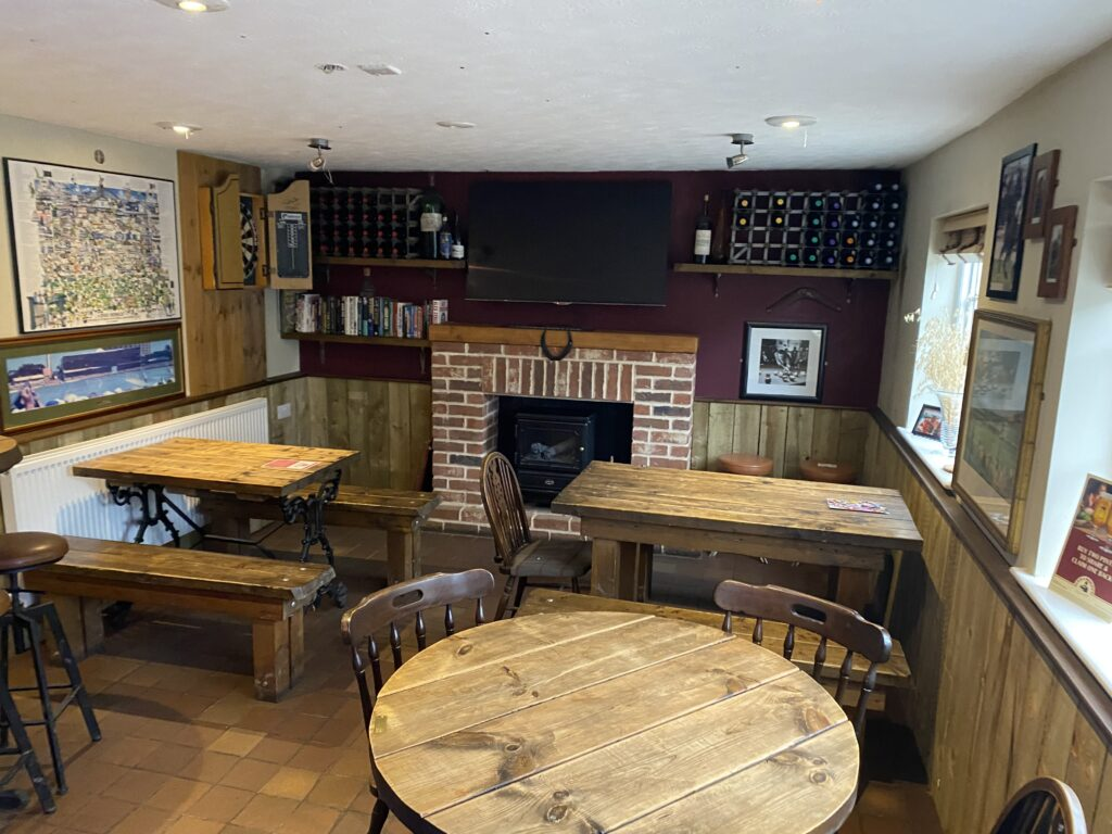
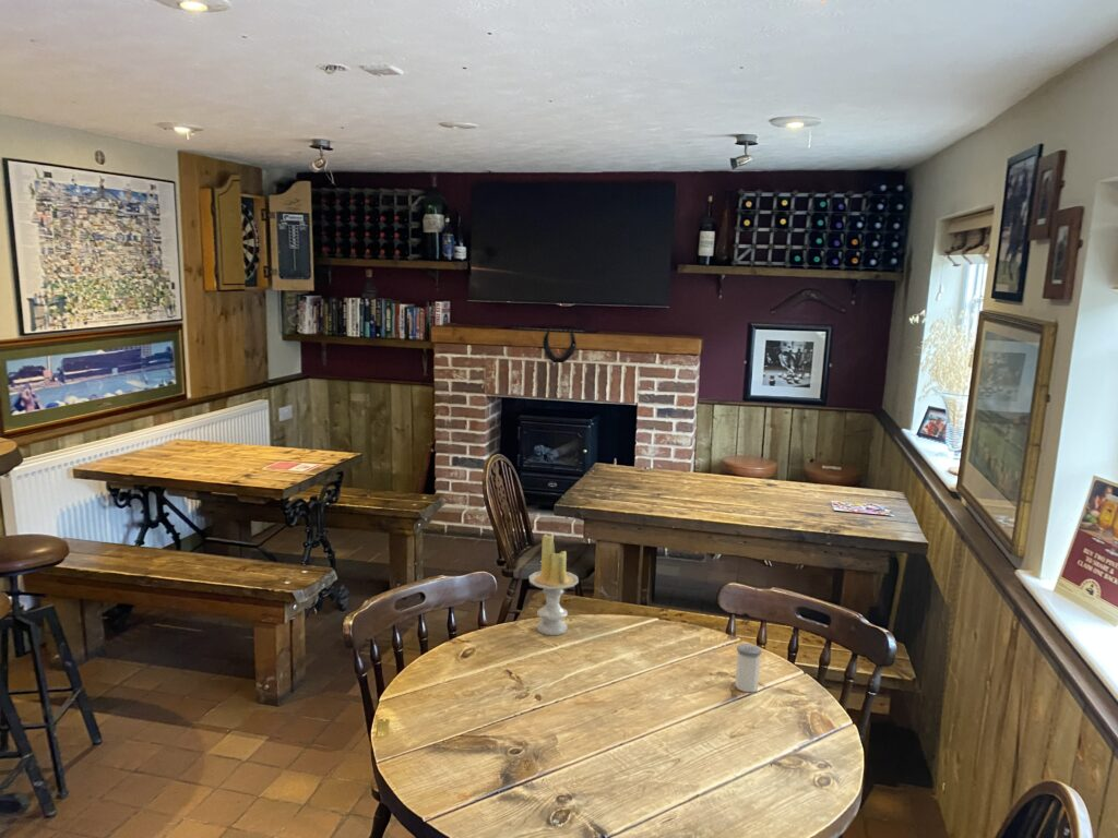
+ salt shaker [734,643,763,693]
+ candle [528,532,580,636]
